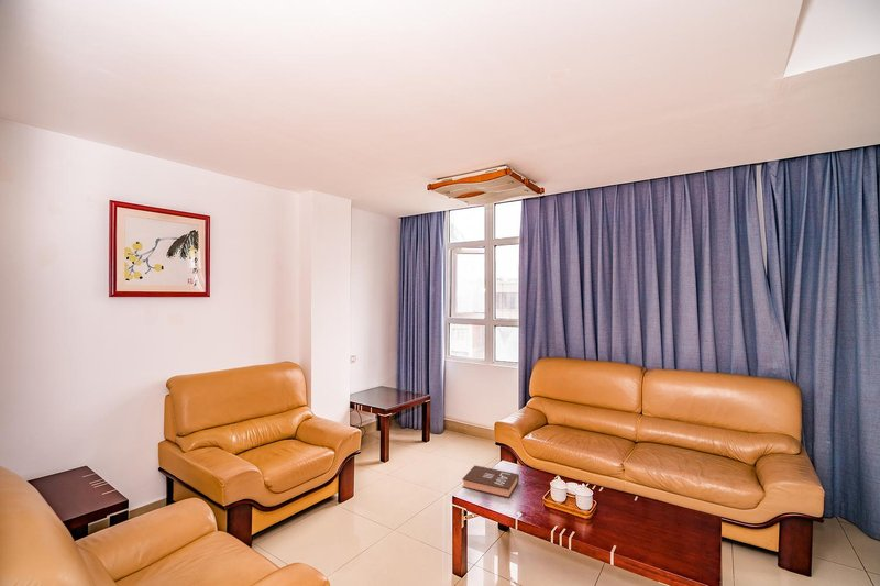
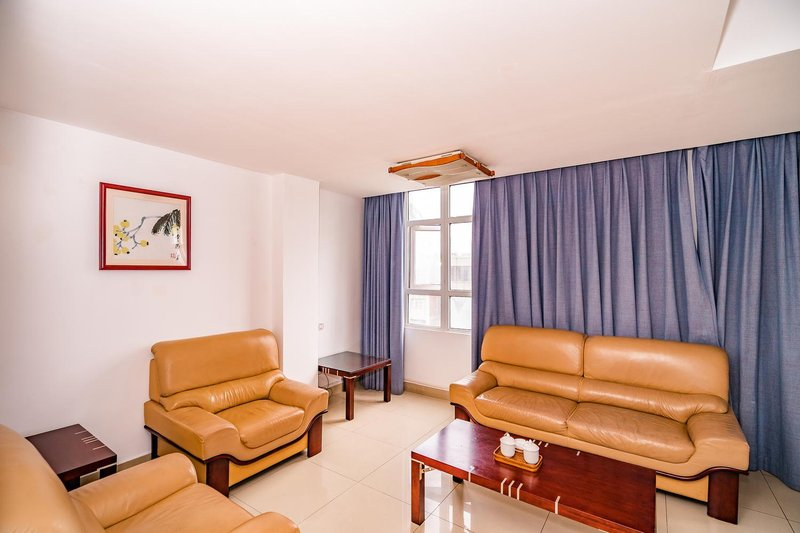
- book [461,465,520,499]
